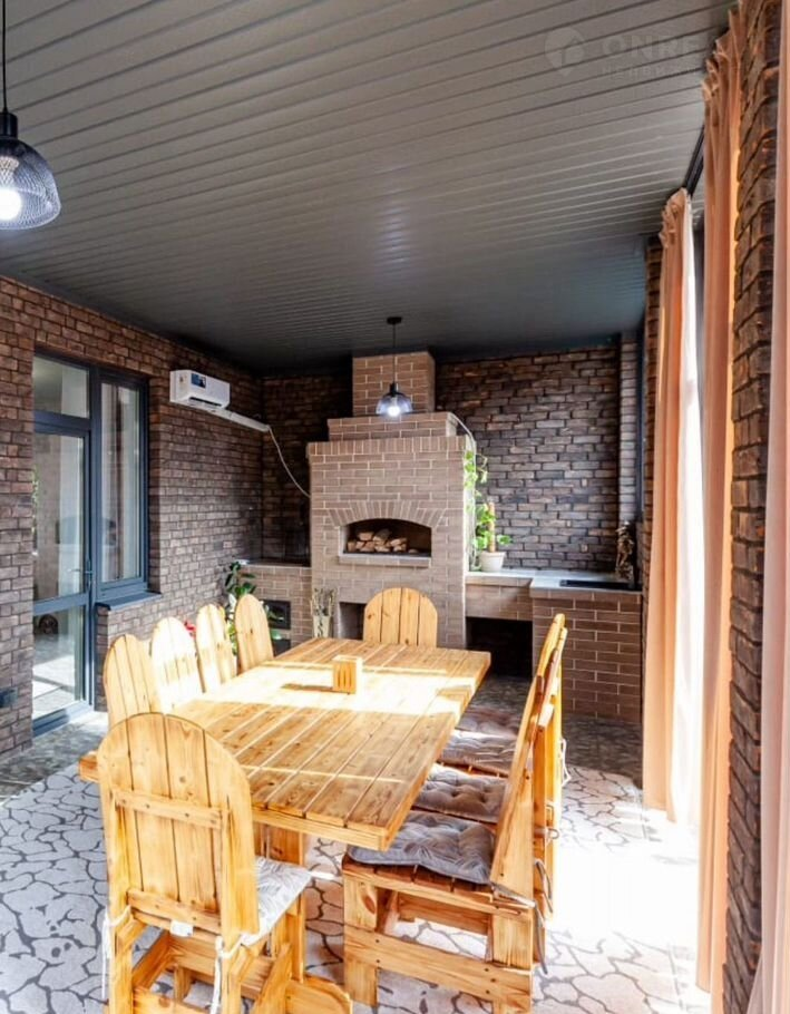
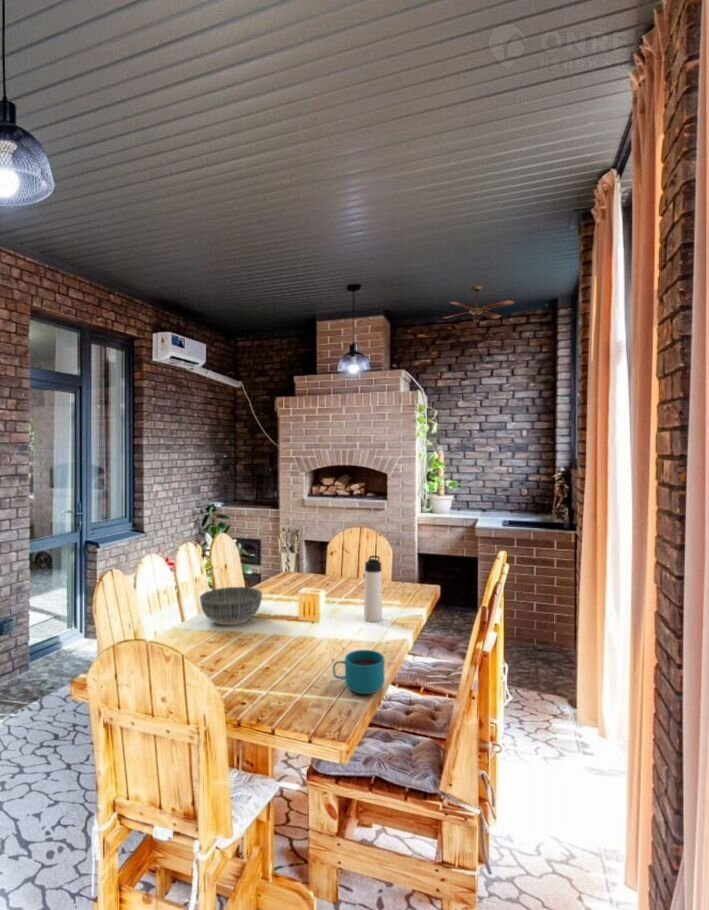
+ thermos bottle [363,555,383,623]
+ bowl [199,586,263,626]
+ ceiling fan [441,283,516,323]
+ cup [332,649,385,695]
